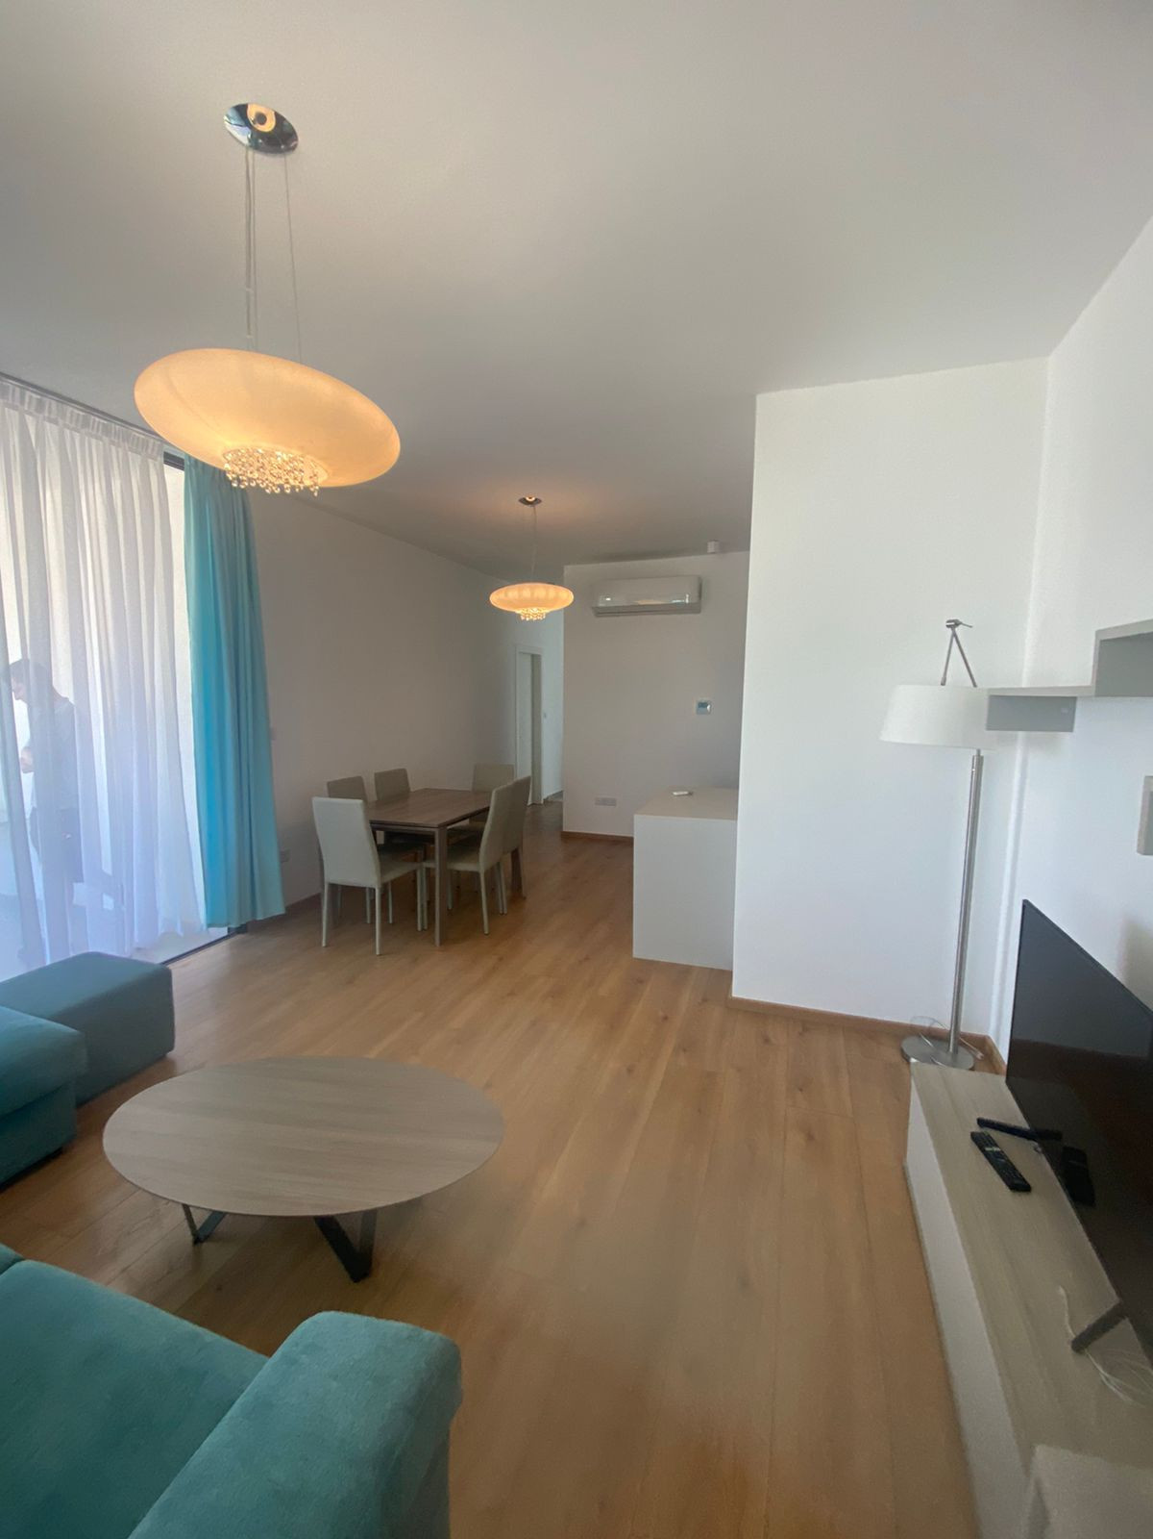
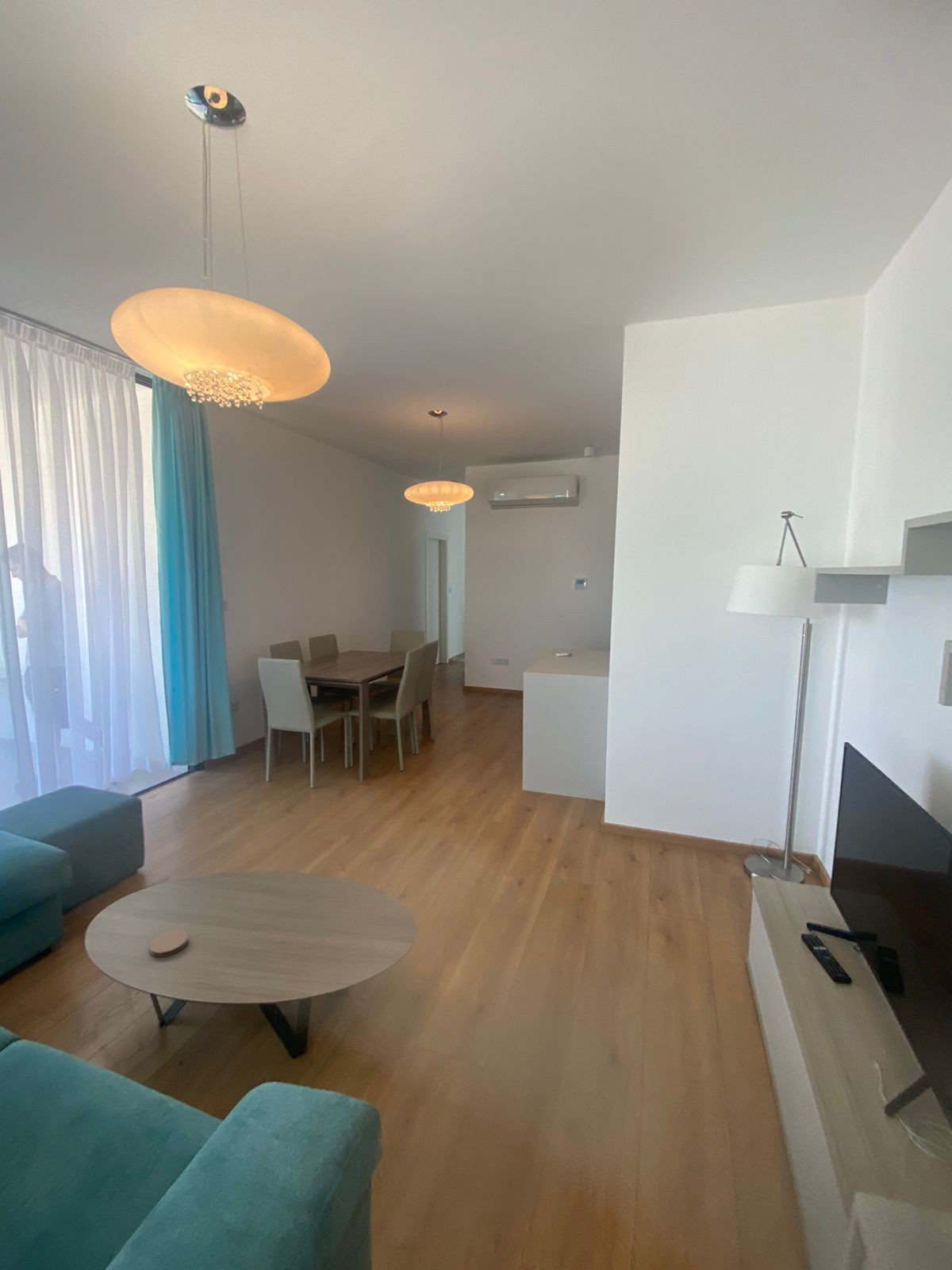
+ coaster [149,929,189,958]
